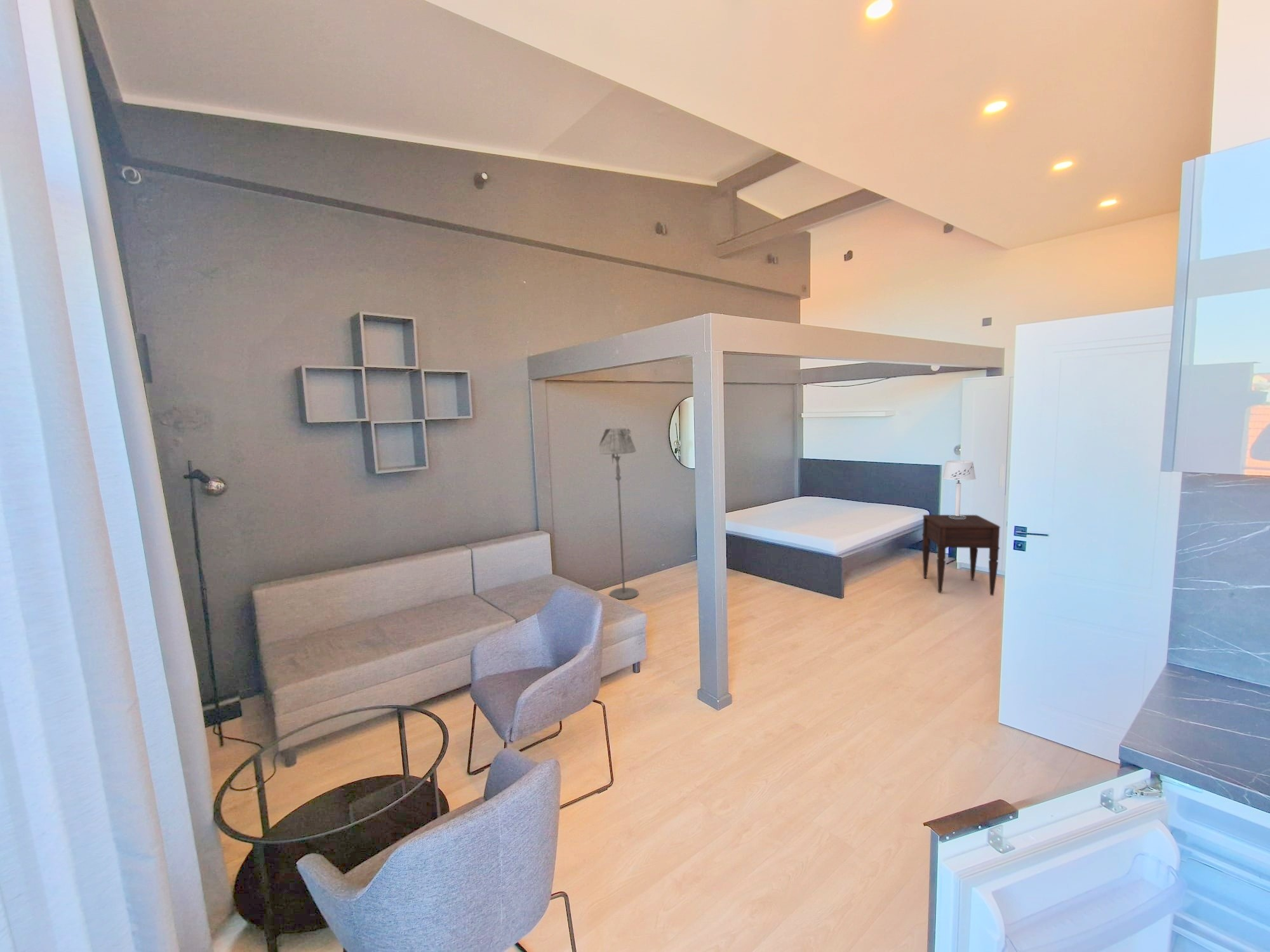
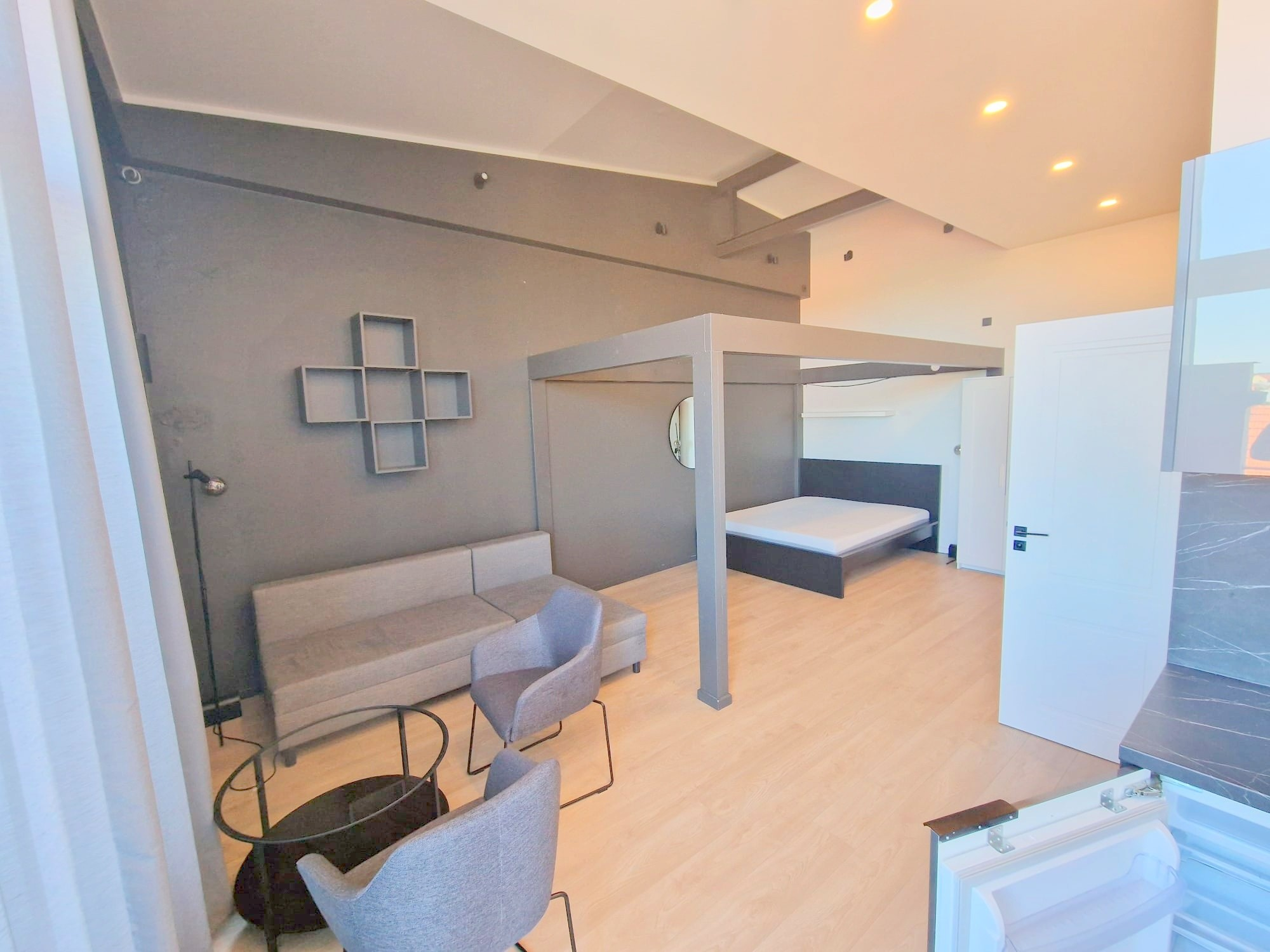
- nightstand [921,514,1001,596]
- table lamp [942,460,977,519]
- floor lamp [597,427,639,600]
